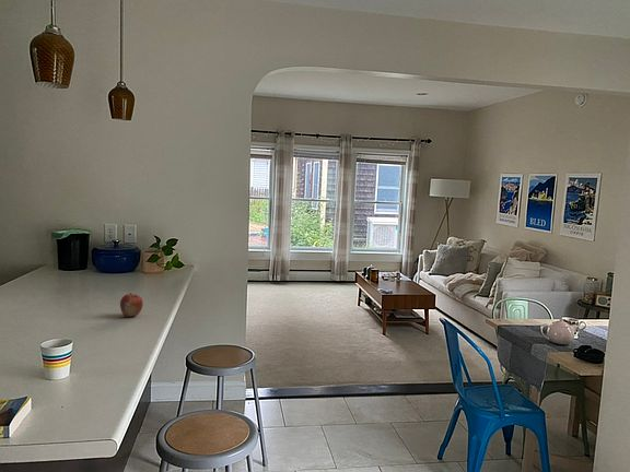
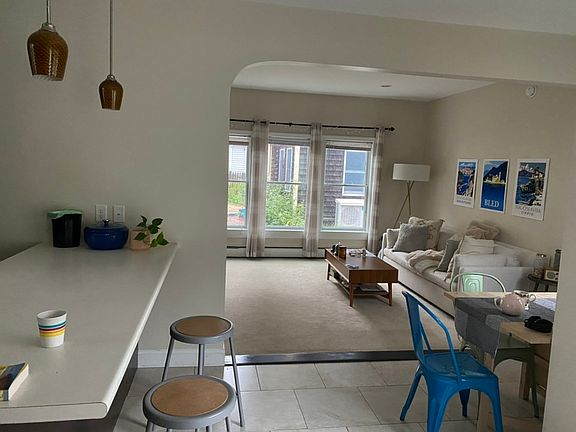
- fruit [119,292,144,318]
